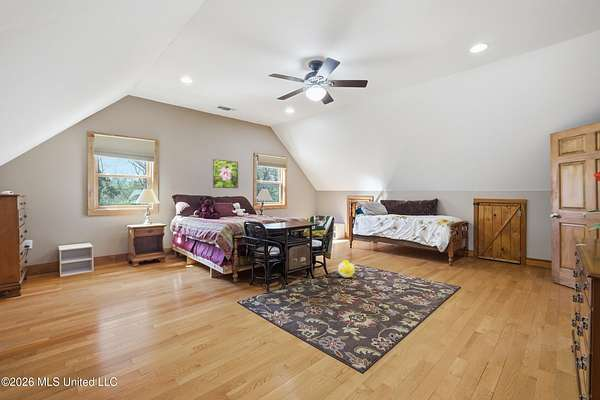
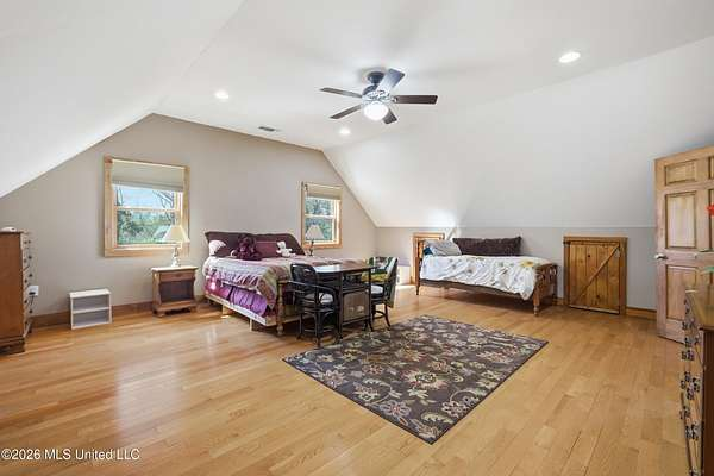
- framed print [212,158,239,189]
- ball [337,260,356,279]
